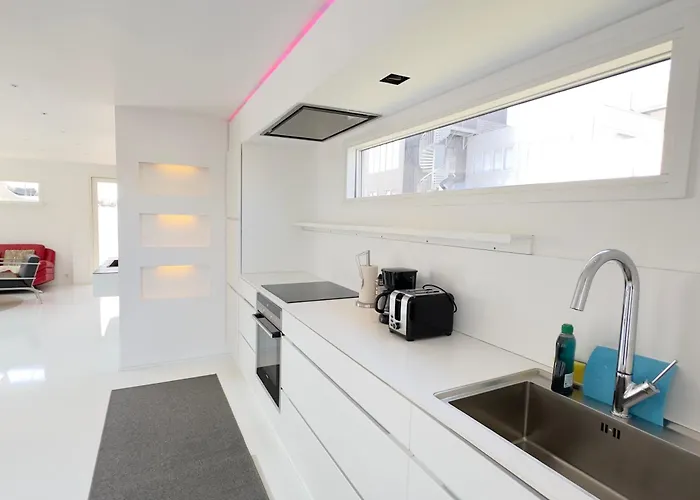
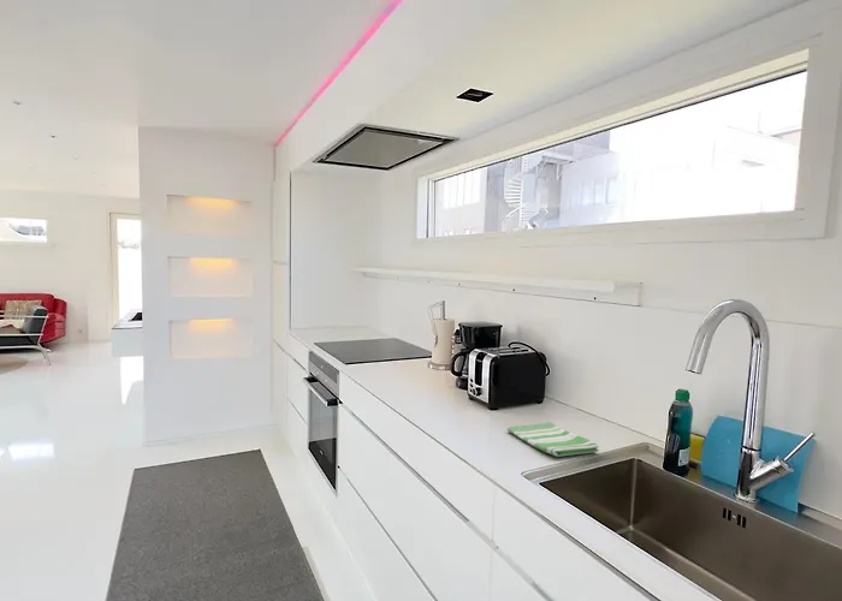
+ dish towel [506,421,600,458]
